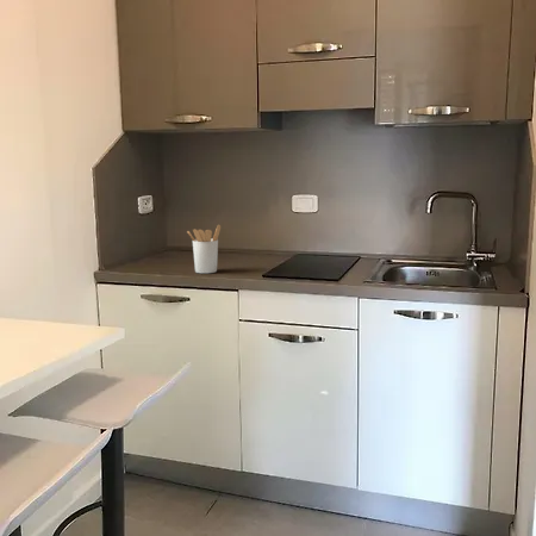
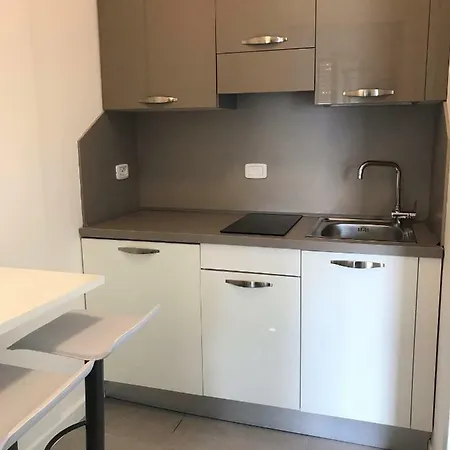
- utensil holder [186,224,222,274]
